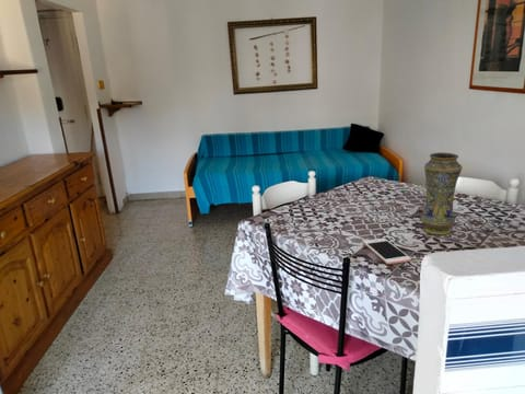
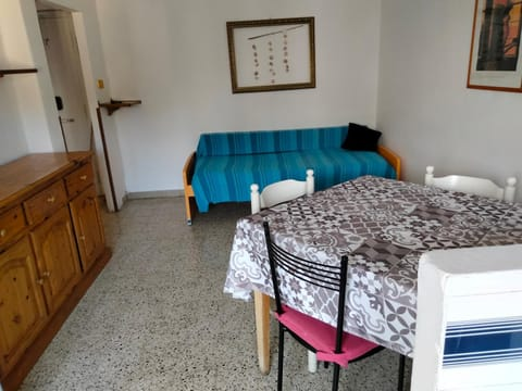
- cell phone [362,237,412,265]
- vase [420,152,464,236]
